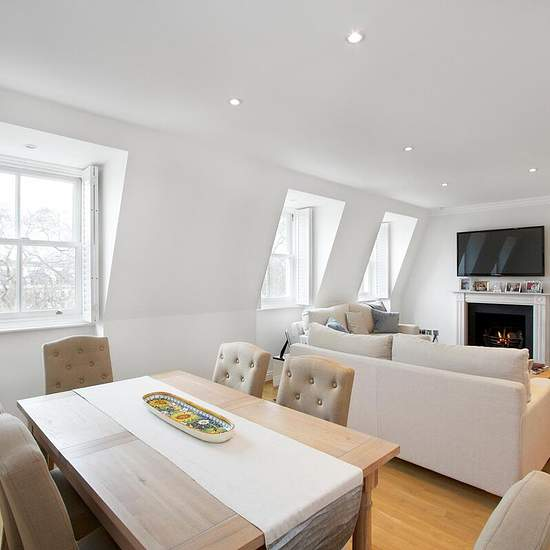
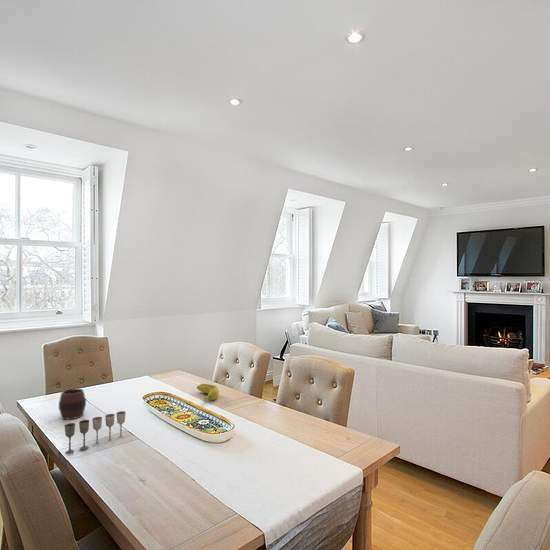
+ wine glass [64,410,127,455]
+ cup [58,388,87,420]
+ banana [196,383,220,402]
